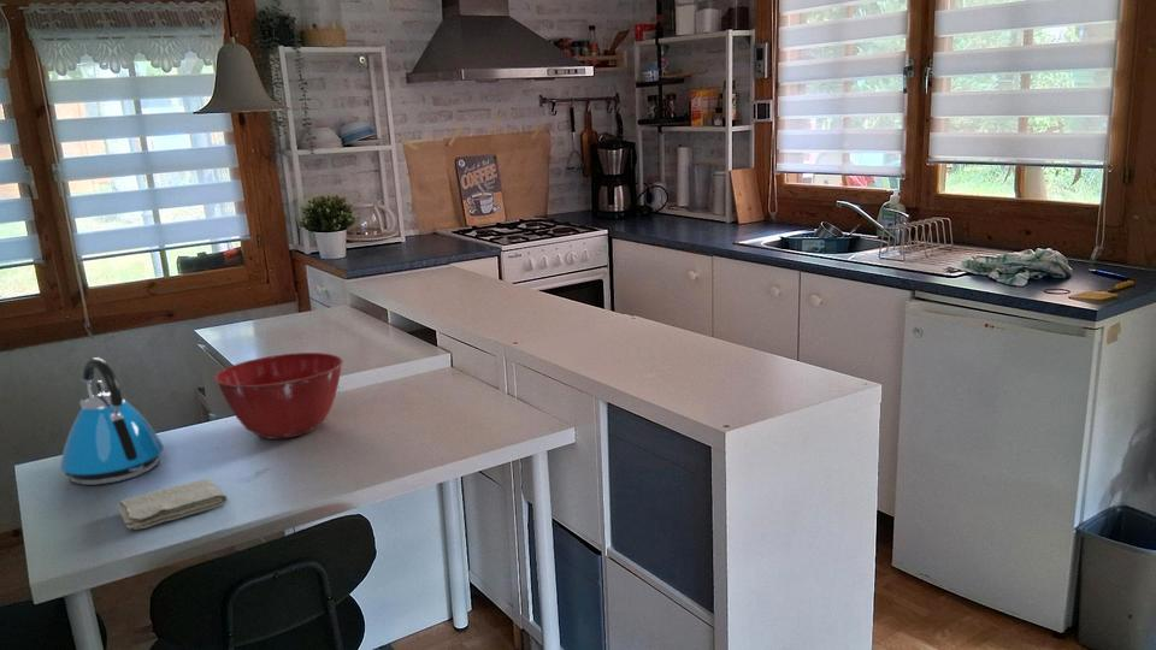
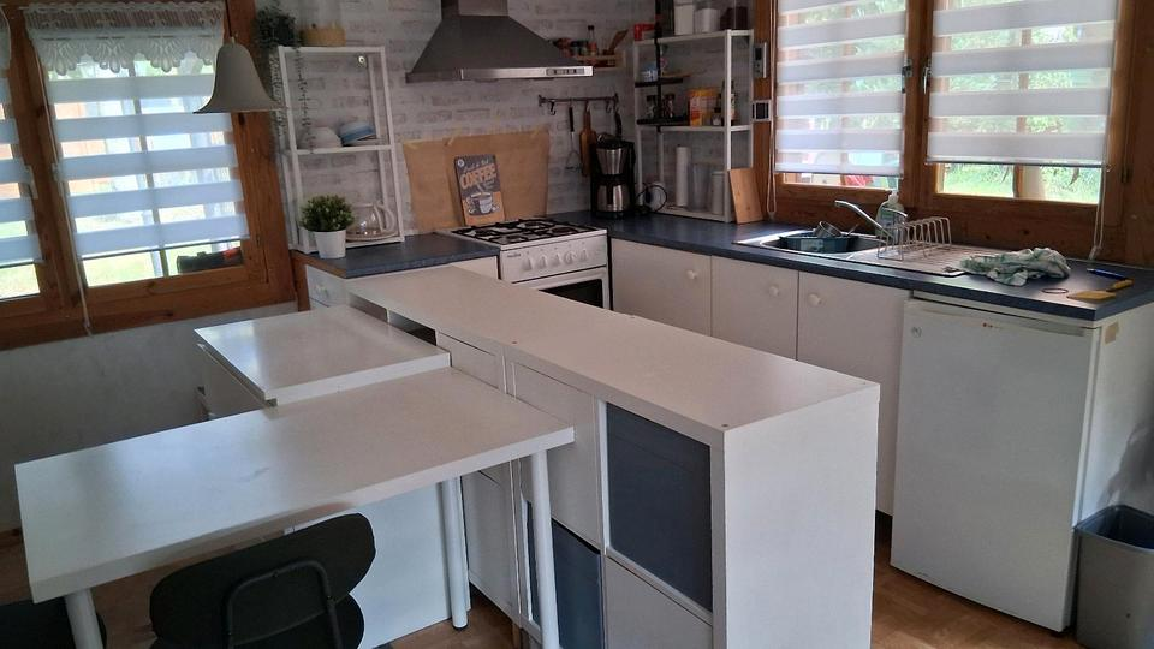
- washcloth [114,478,229,531]
- mixing bowl [214,351,344,441]
- kettle [59,356,165,486]
